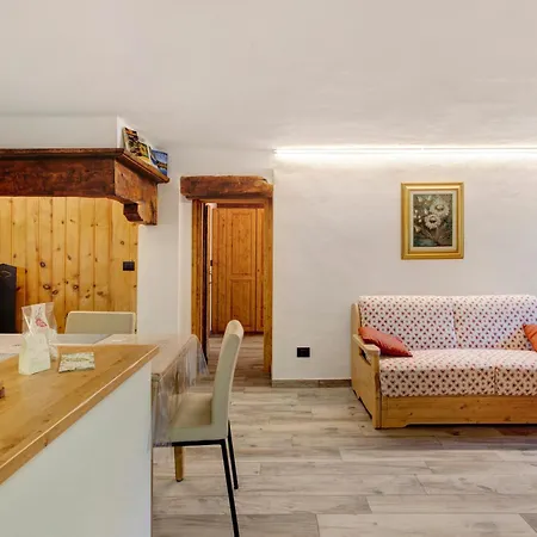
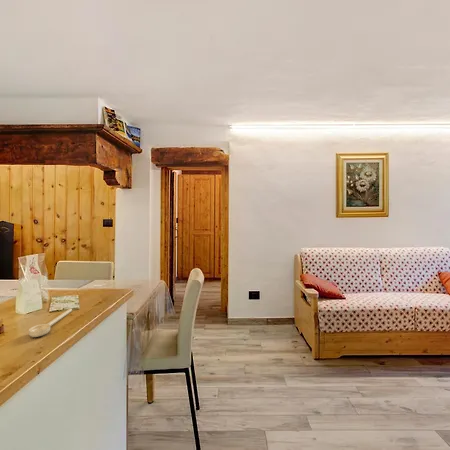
+ spoon [28,308,73,338]
